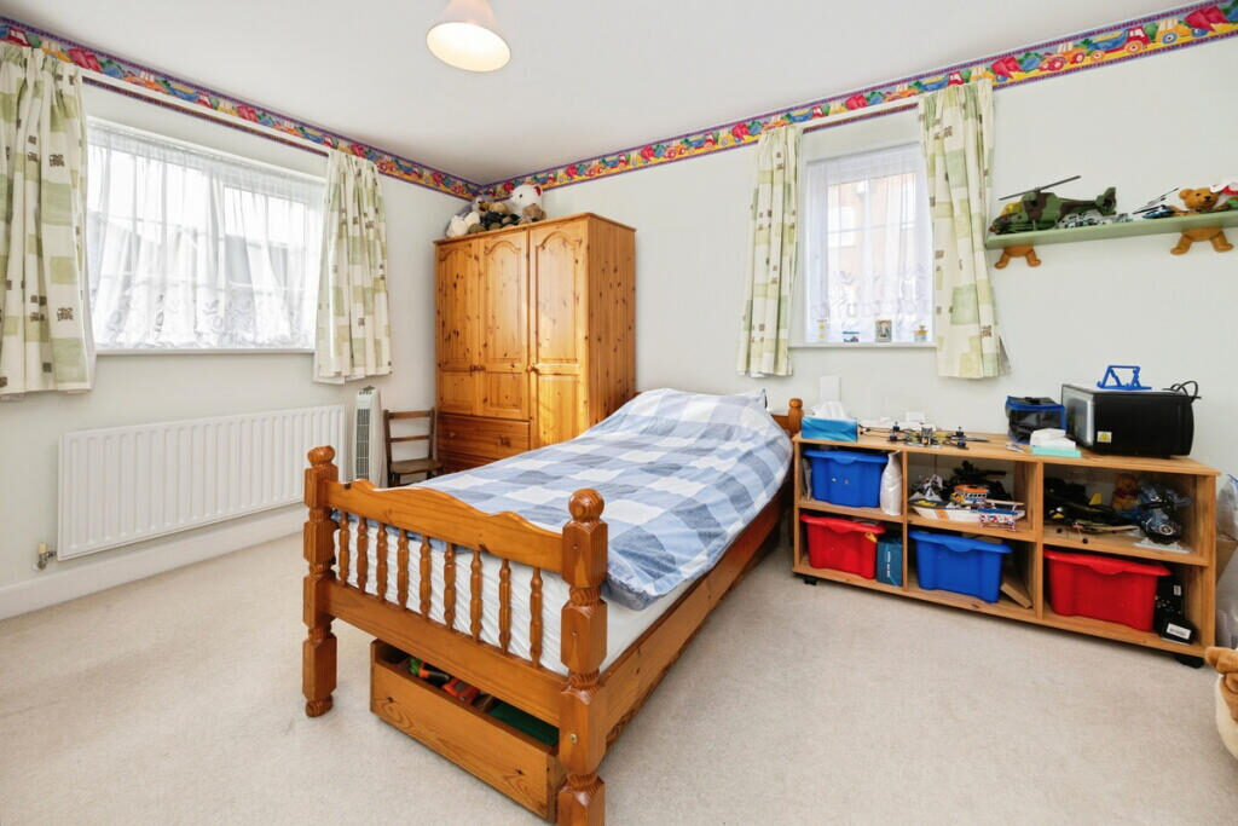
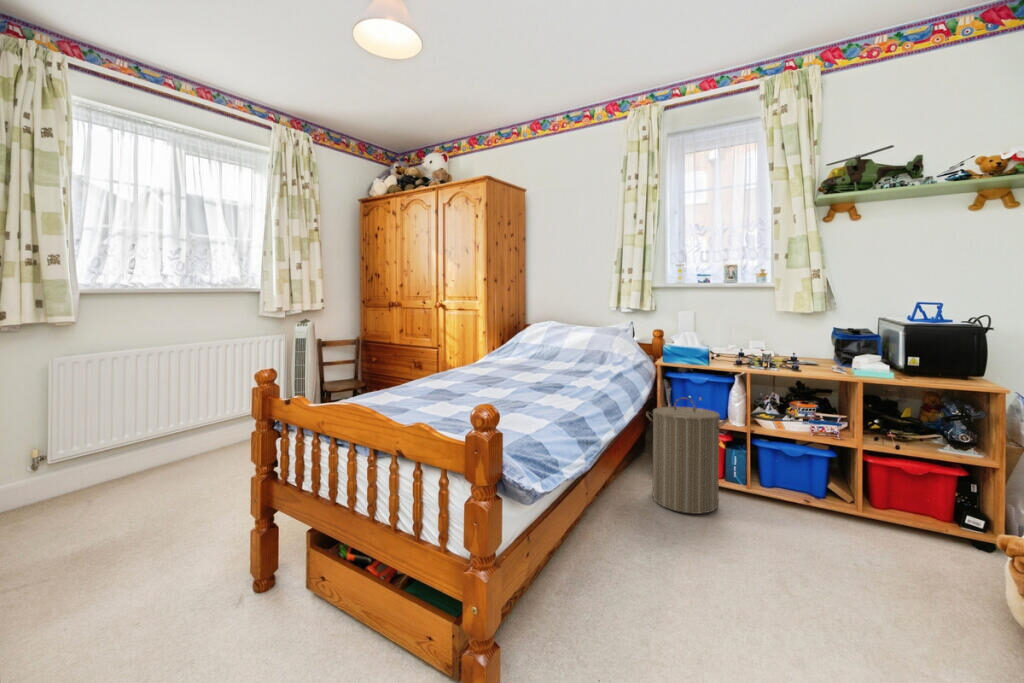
+ laundry hamper [645,396,730,515]
